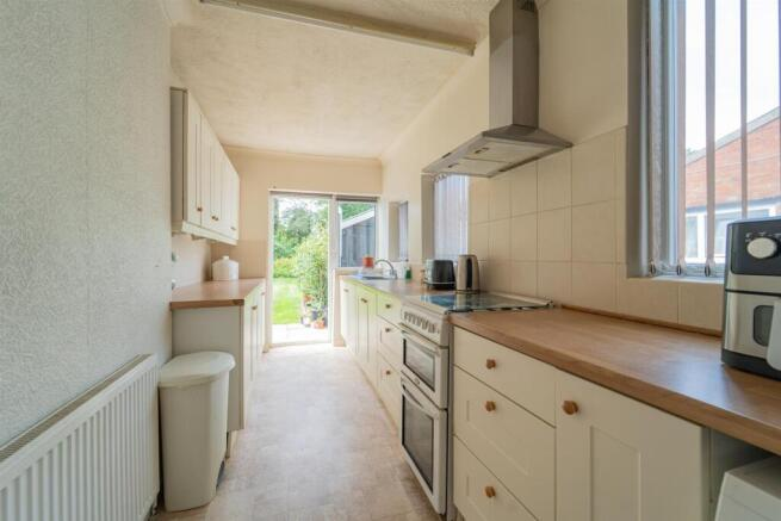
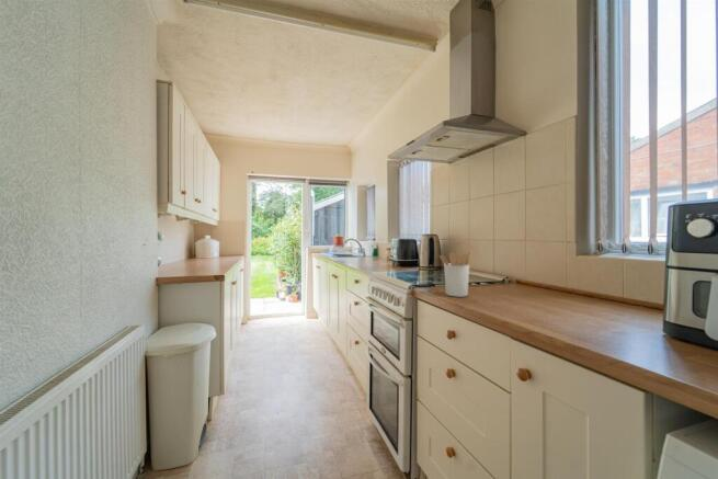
+ utensil holder [438,249,472,298]
